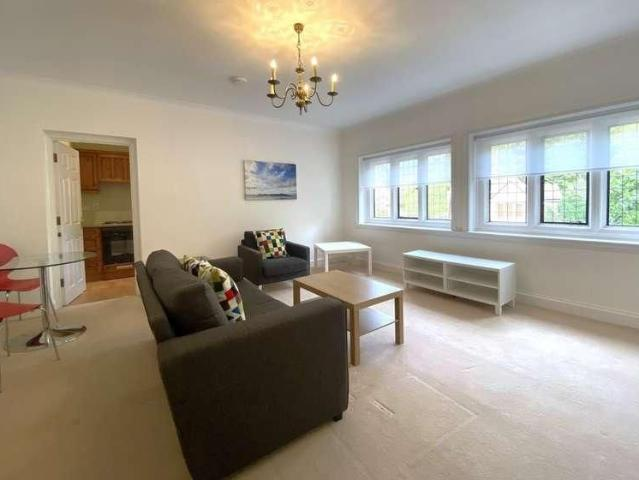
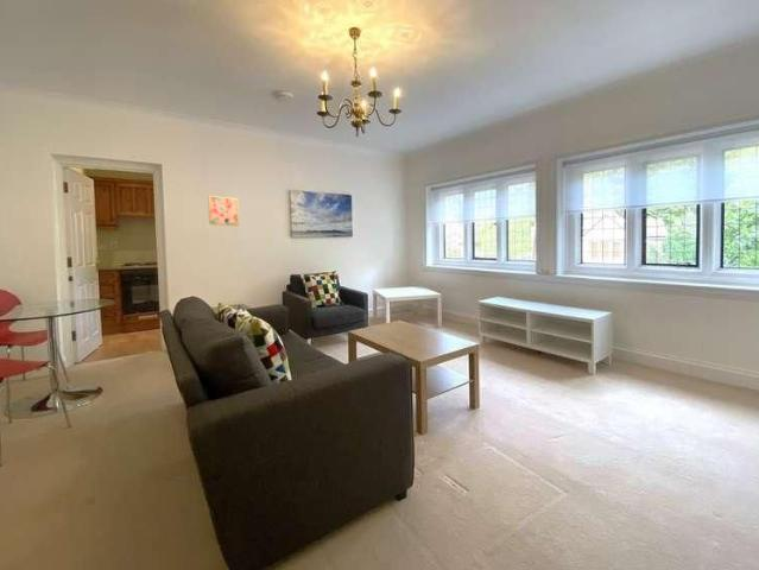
+ wall art [207,195,240,227]
